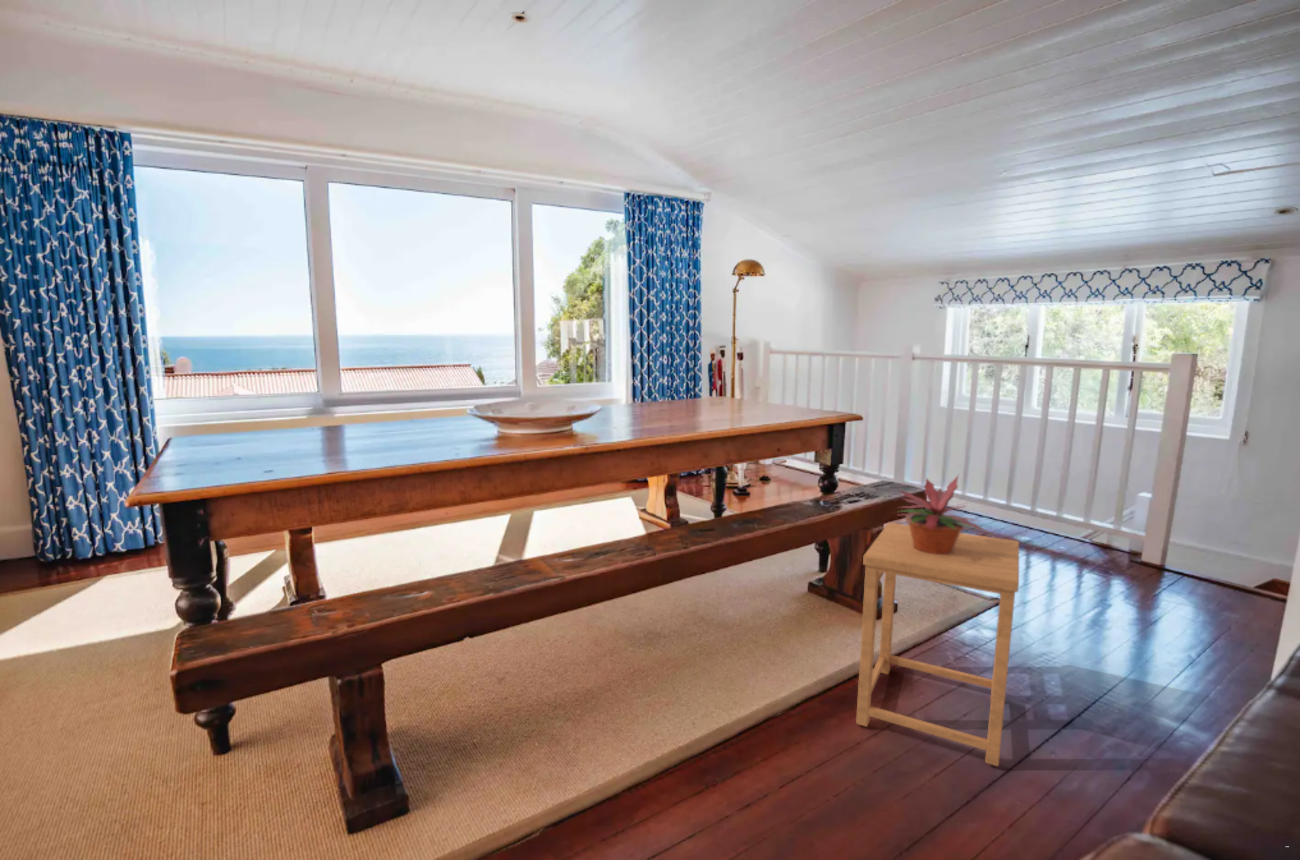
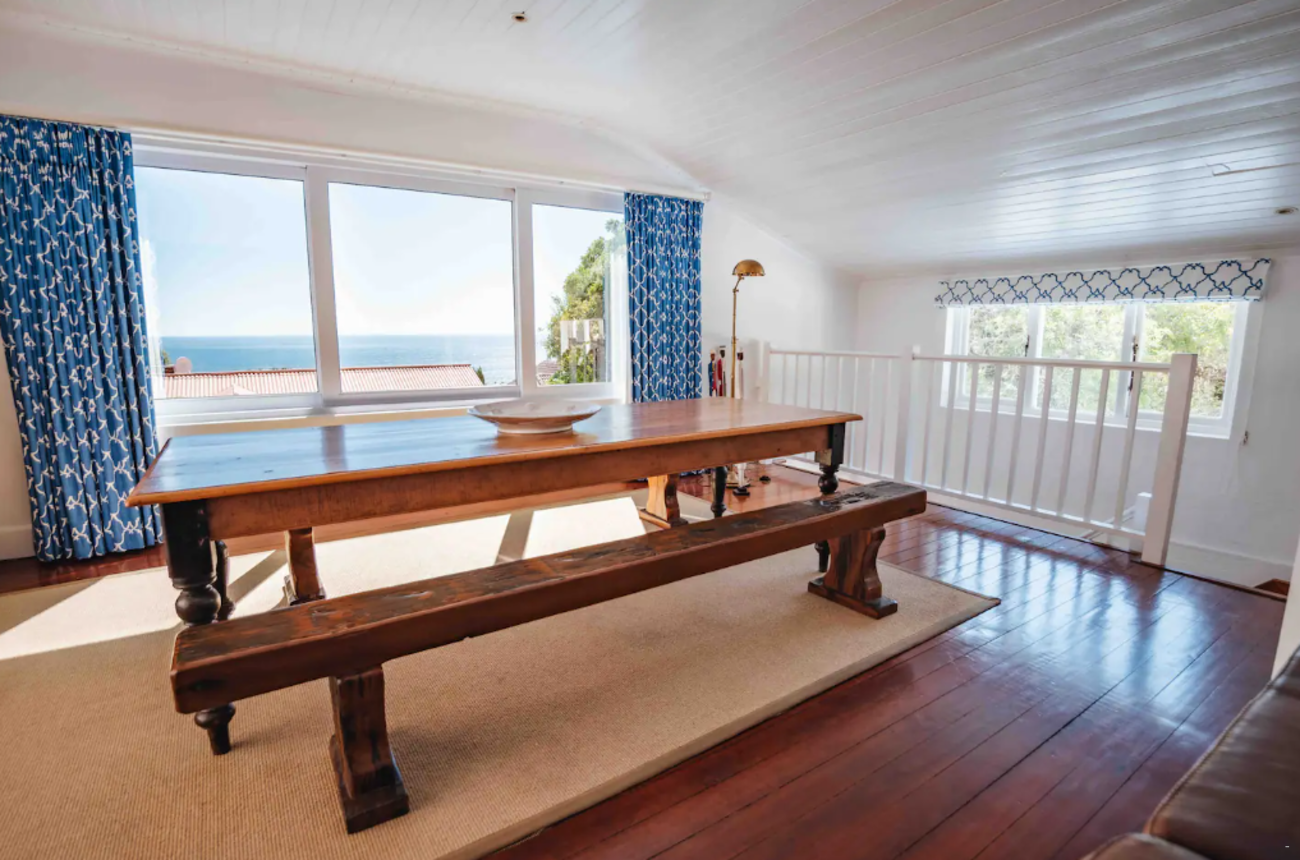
- side table [855,522,1020,767]
- potted plant [897,474,989,555]
